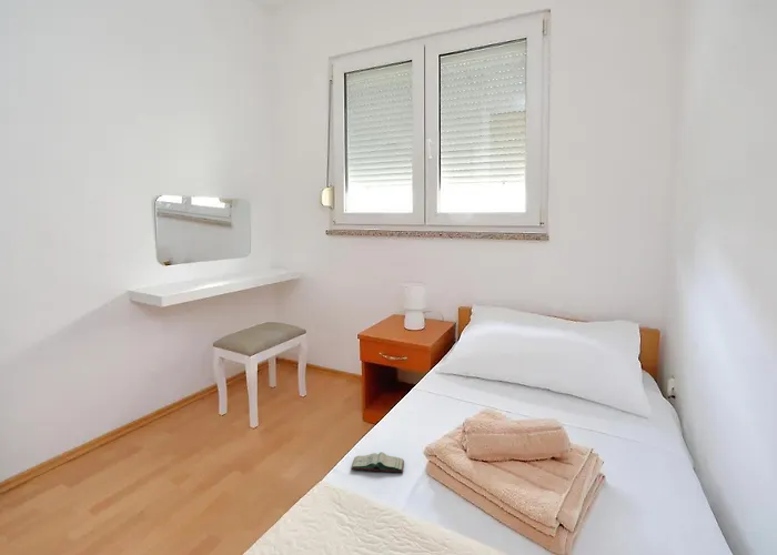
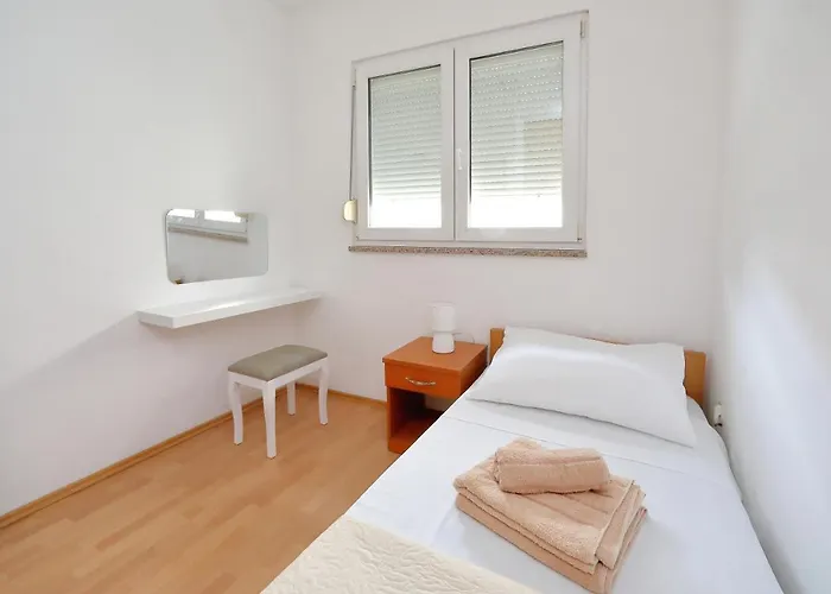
- book [350,452,405,474]
